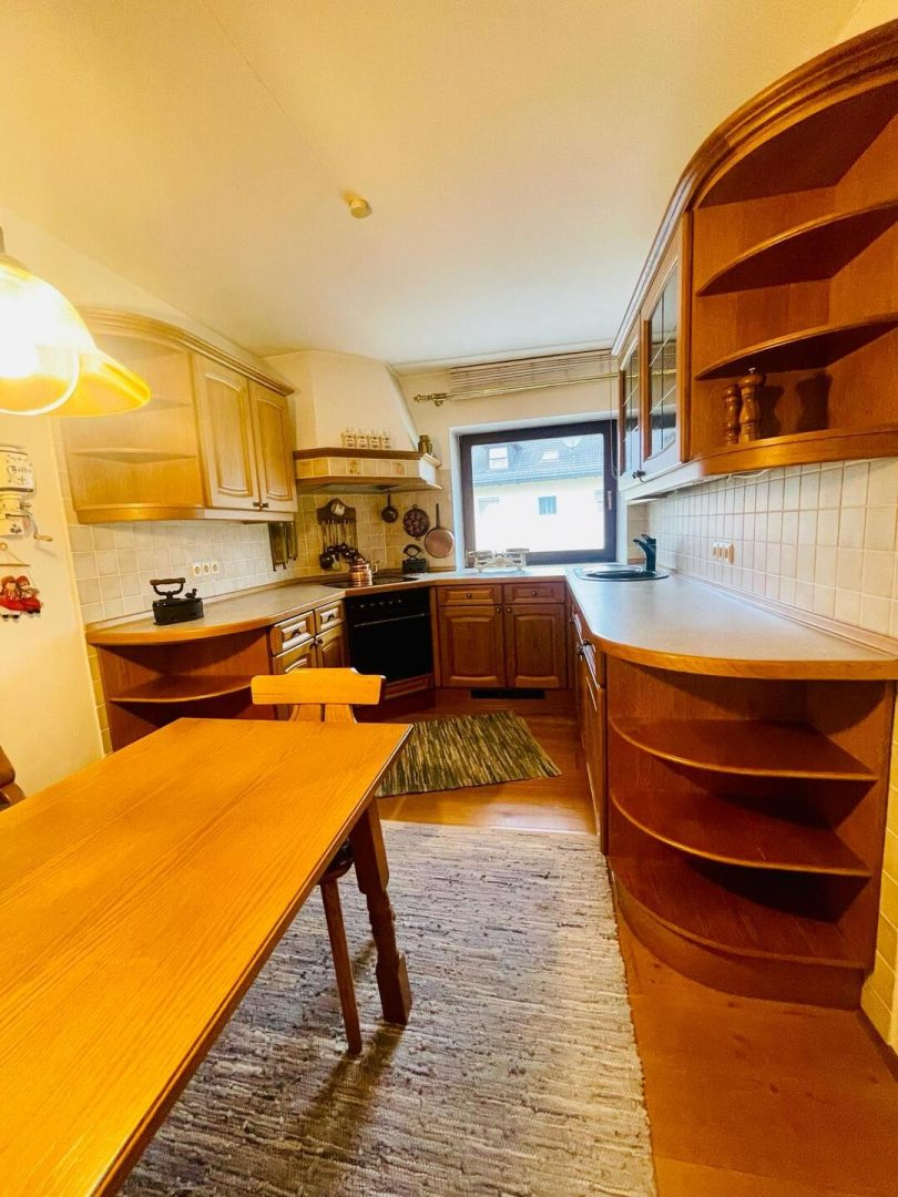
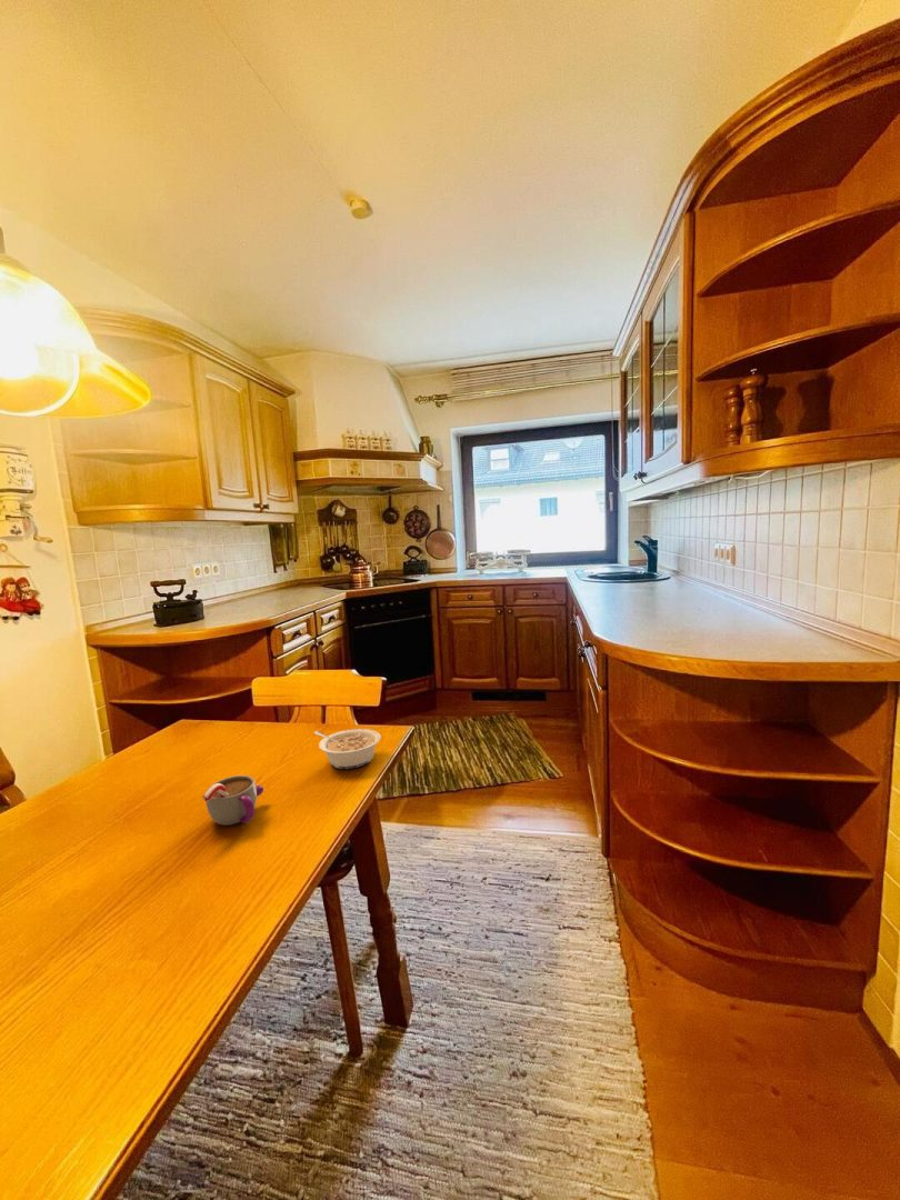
+ mug [201,774,264,827]
+ legume [313,728,382,770]
